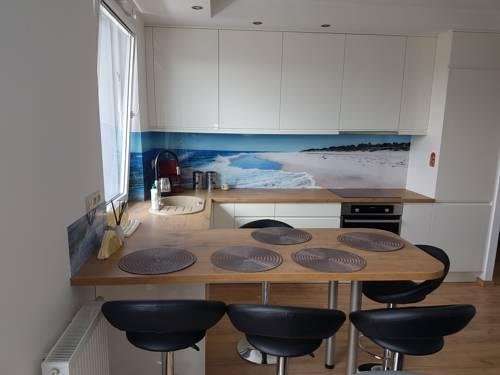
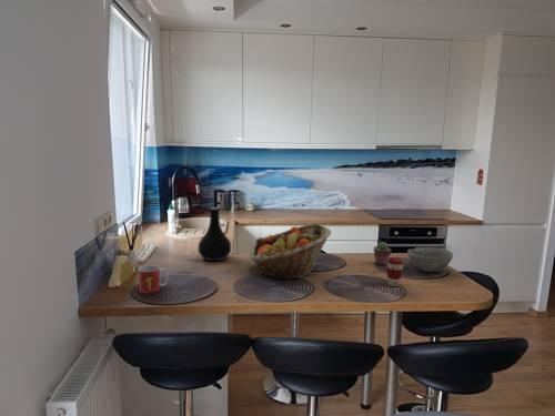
+ potted succulent [372,241,393,266]
+ mug [138,264,169,294]
+ fruit basket [249,223,333,282]
+ coffee cup [386,256,405,287]
+ vase [196,206,232,262]
+ bowl [406,246,454,273]
